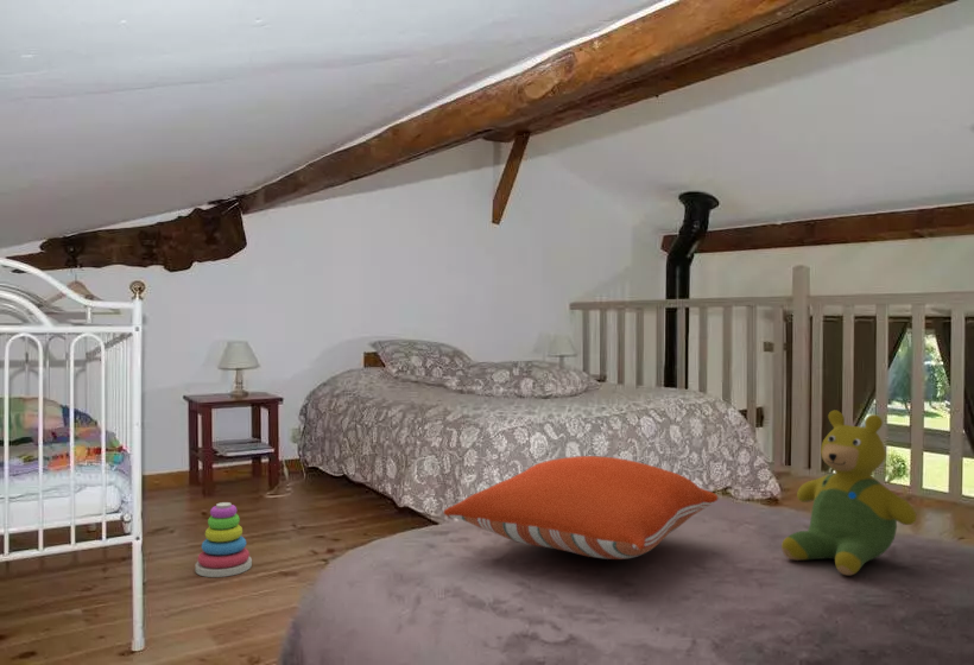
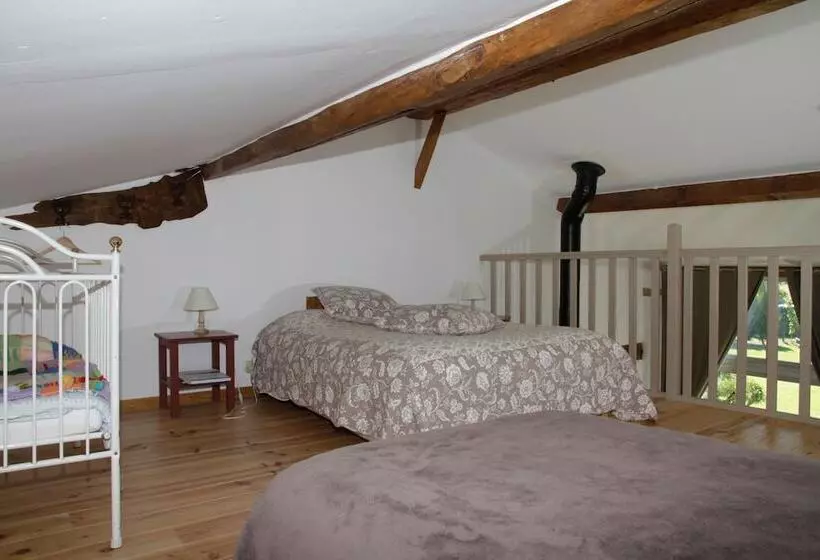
- stacking toy [195,501,253,578]
- teddy bear [780,410,918,576]
- pillow [443,455,719,560]
